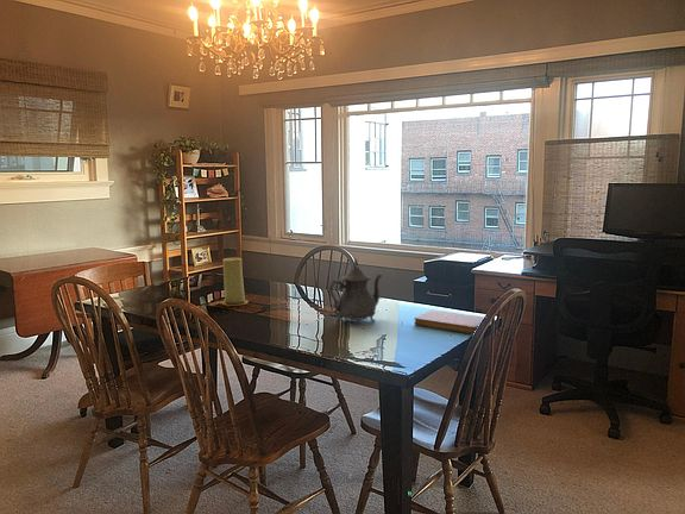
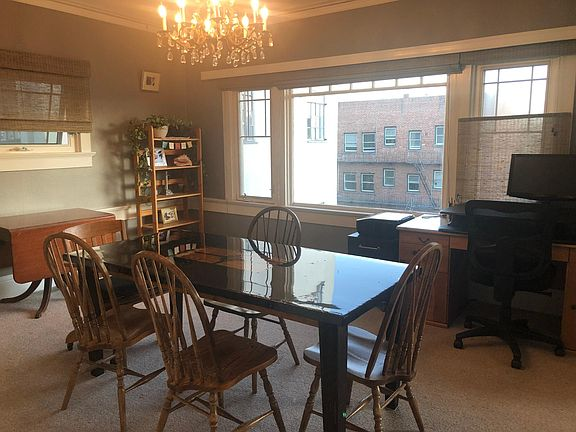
- candle [221,257,249,307]
- notebook [414,309,484,336]
- teapot [327,257,383,327]
